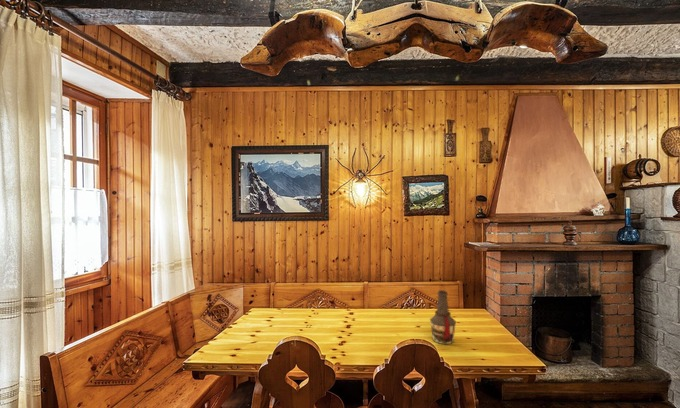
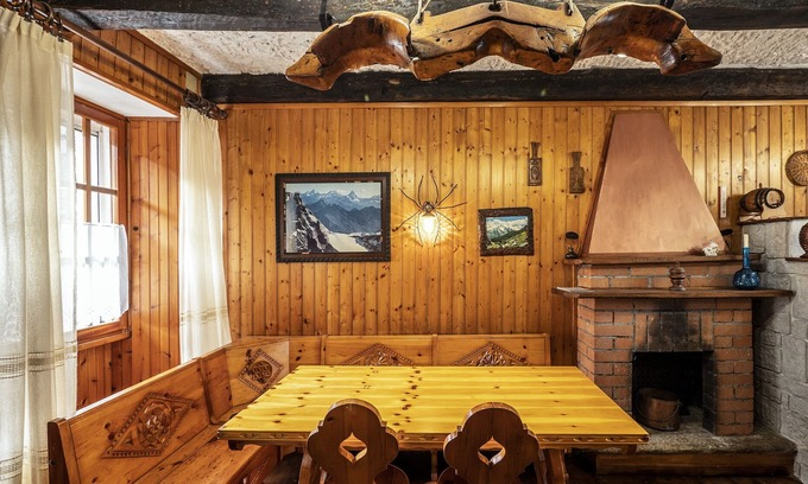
- bottle [429,289,457,345]
